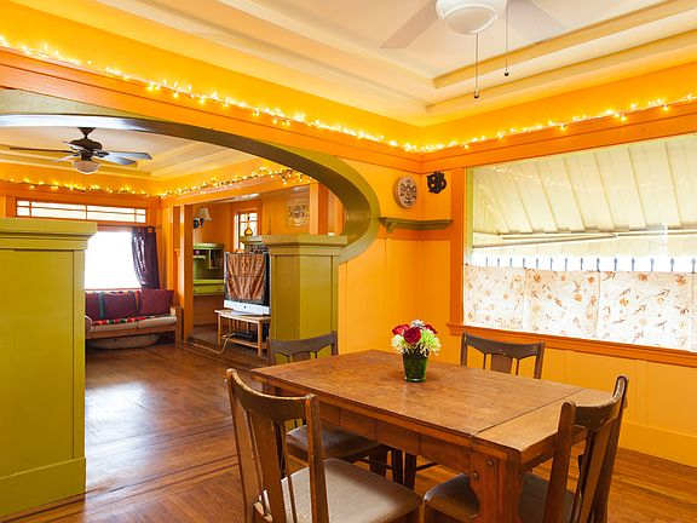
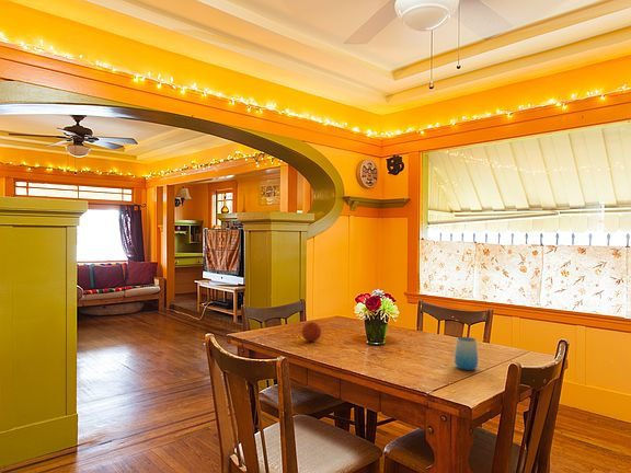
+ cup [454,336,480,371]
+ fruit [301,321,322,342]
